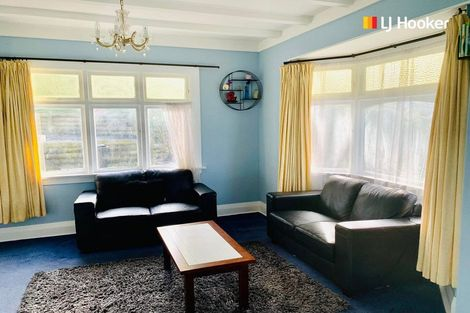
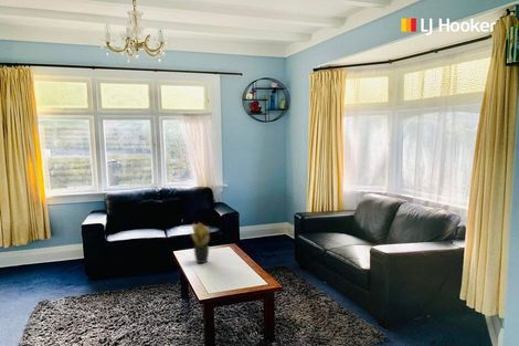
+ potted plant [188,221,214,264]
